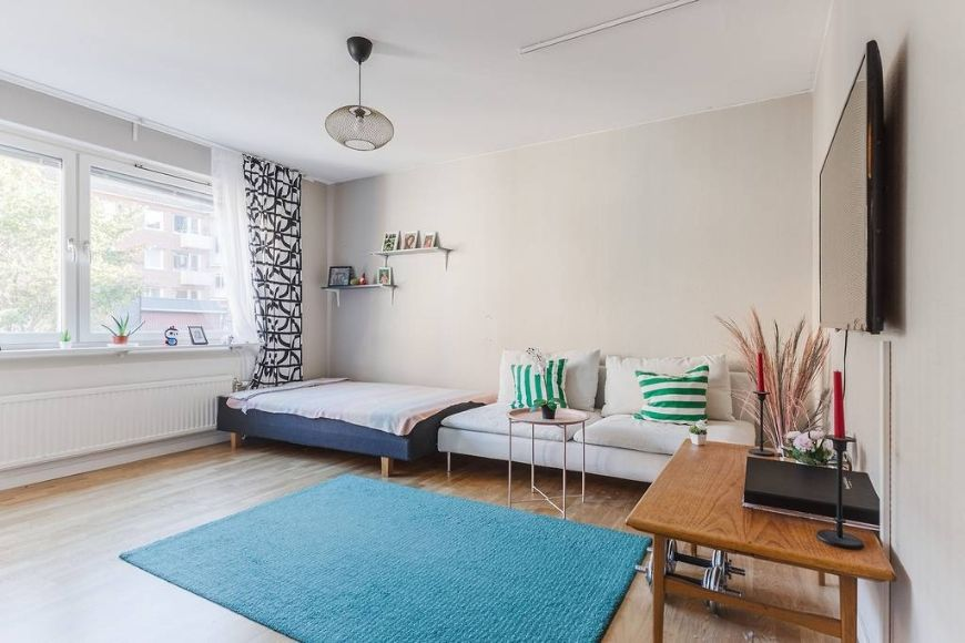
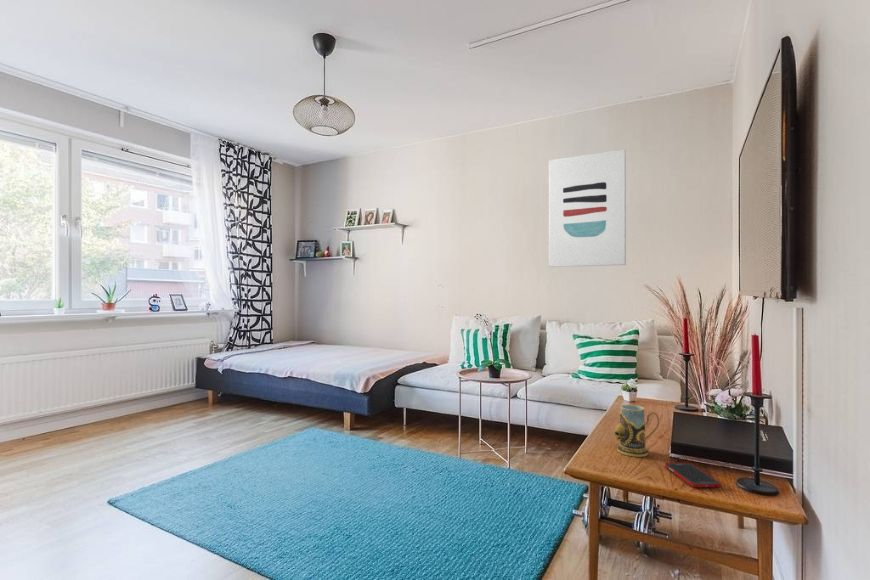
+ mug [613,404,660,458]
+ cell phone [664,462,722,488]
+ wall art [548,149,627,268]
